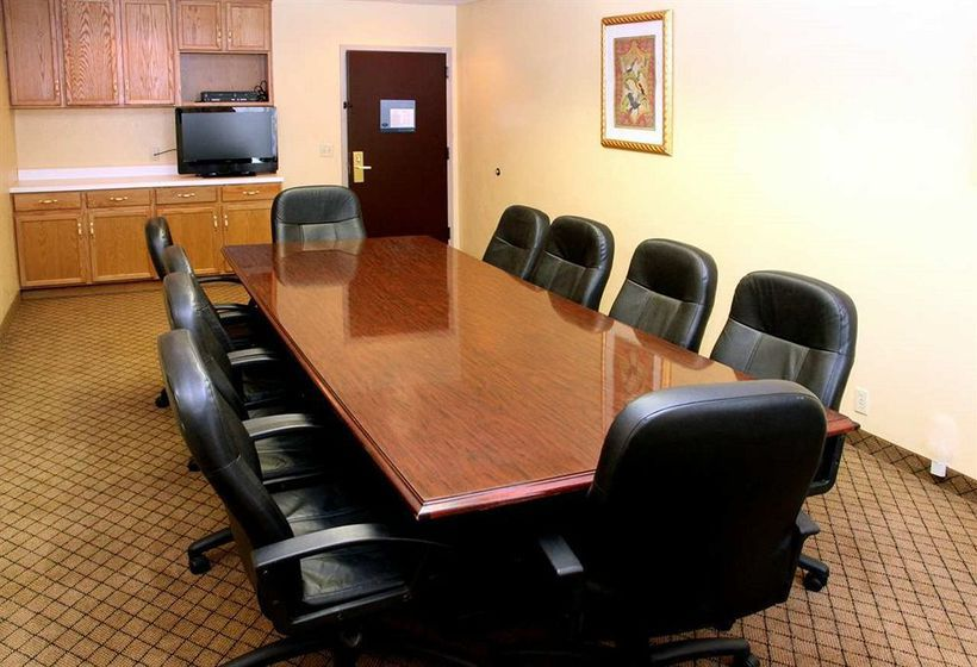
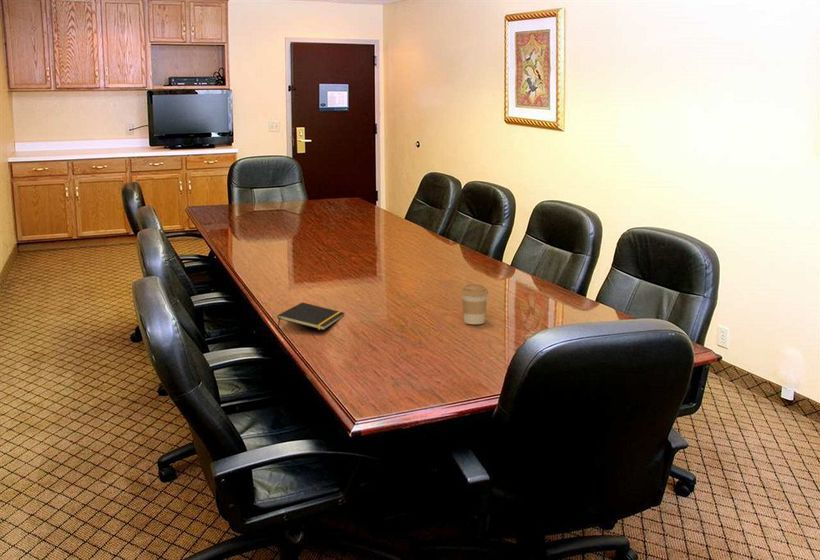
+ notepad [276,301,345,331]
+ coffee cup [460,283,489,325]
